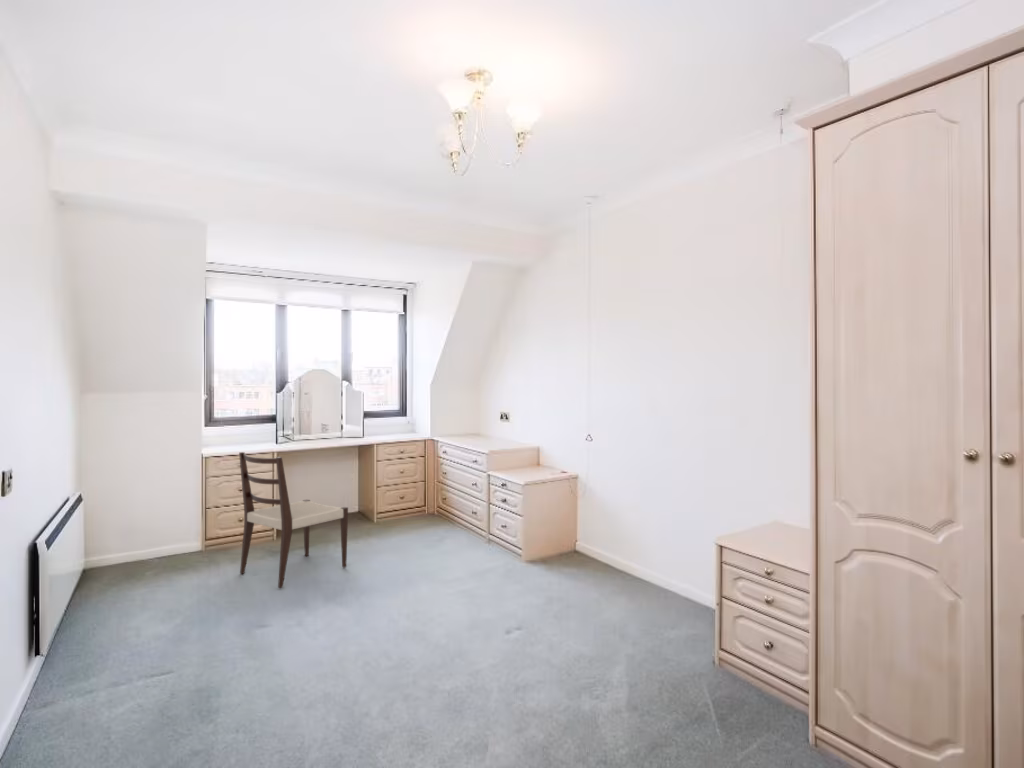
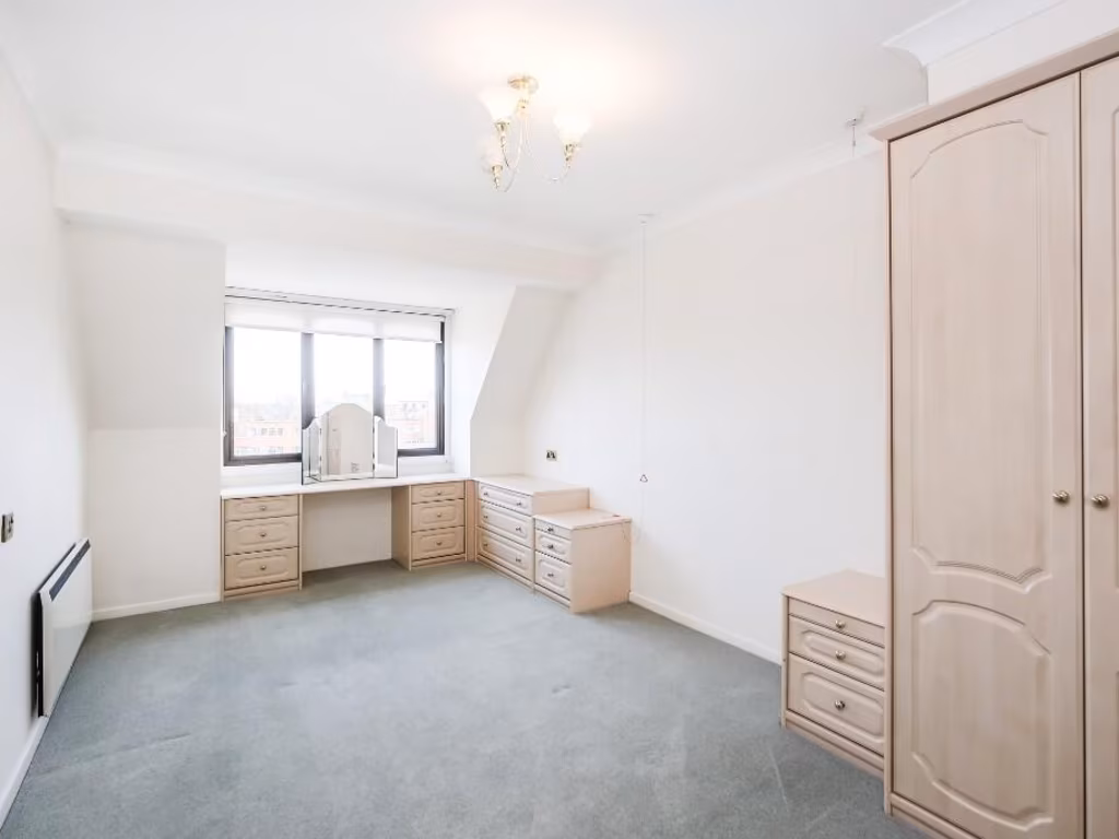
- chair [238,451,349,589]
